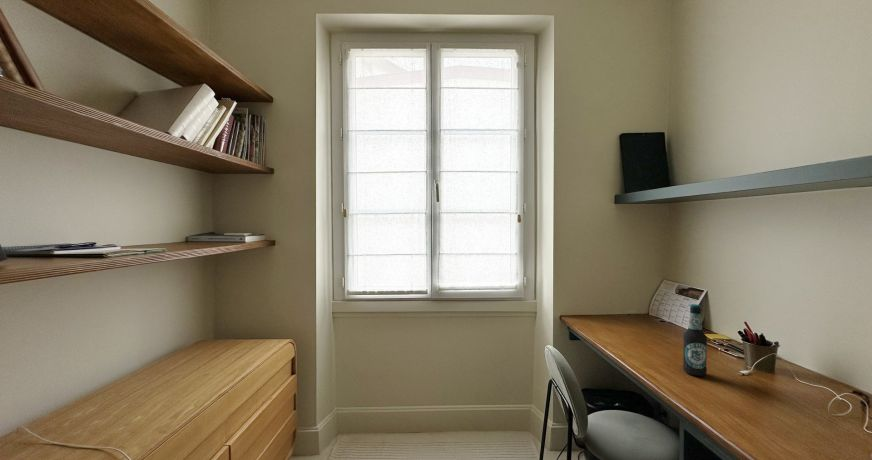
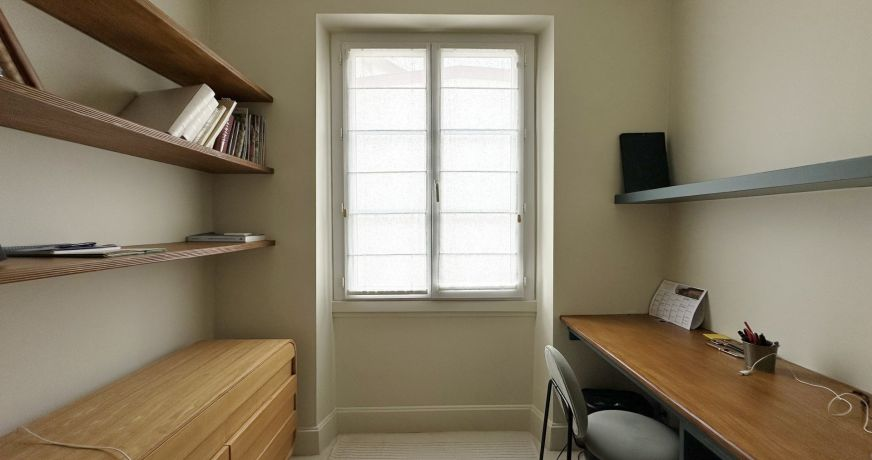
- bottle [682,303,708,377]
